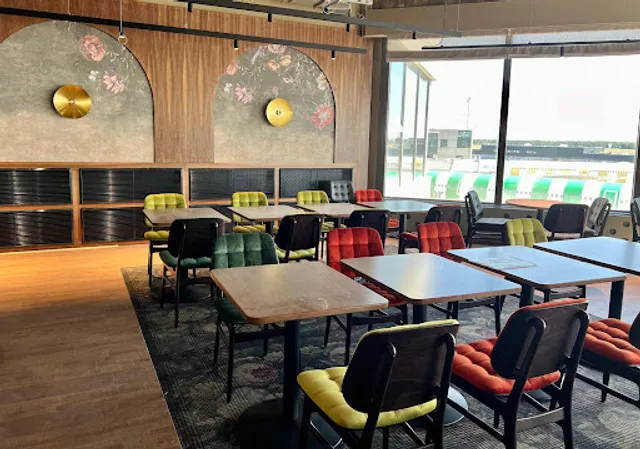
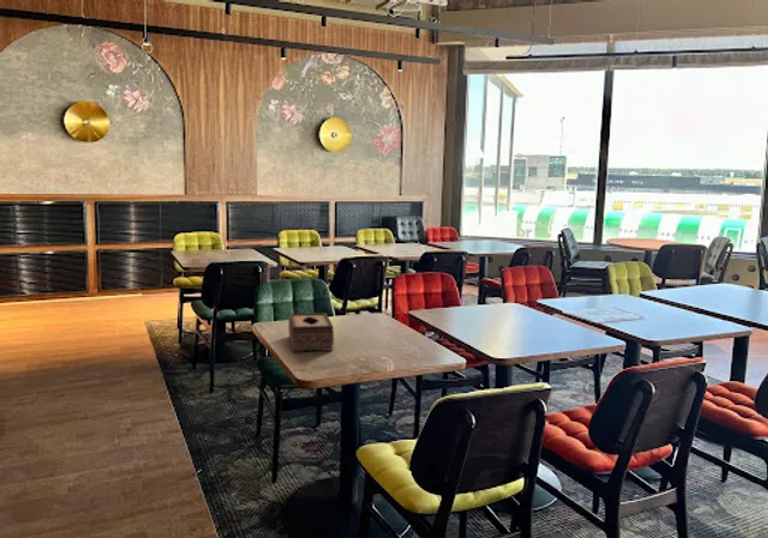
+ tissue box [288,312,335,353]
